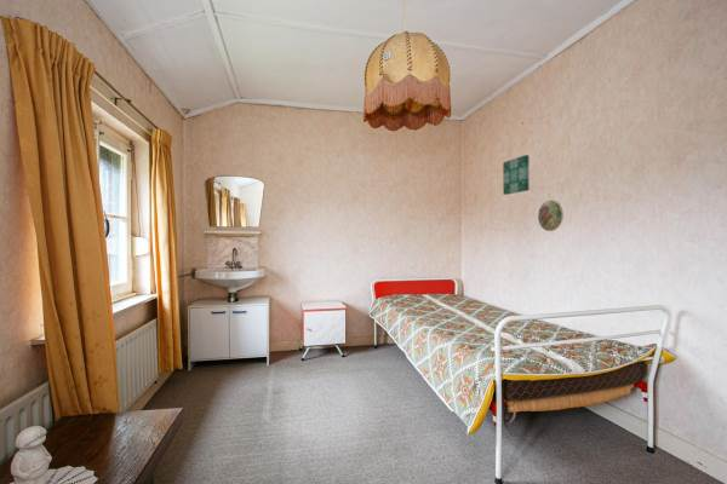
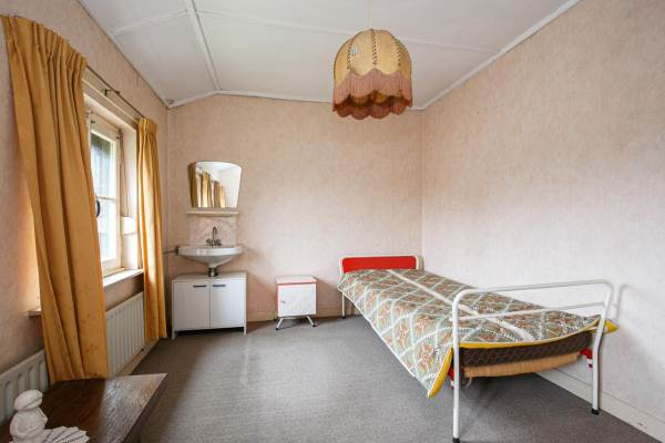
- decorative plate [537,198,565,232]
- wall art [502,154,531,196]
